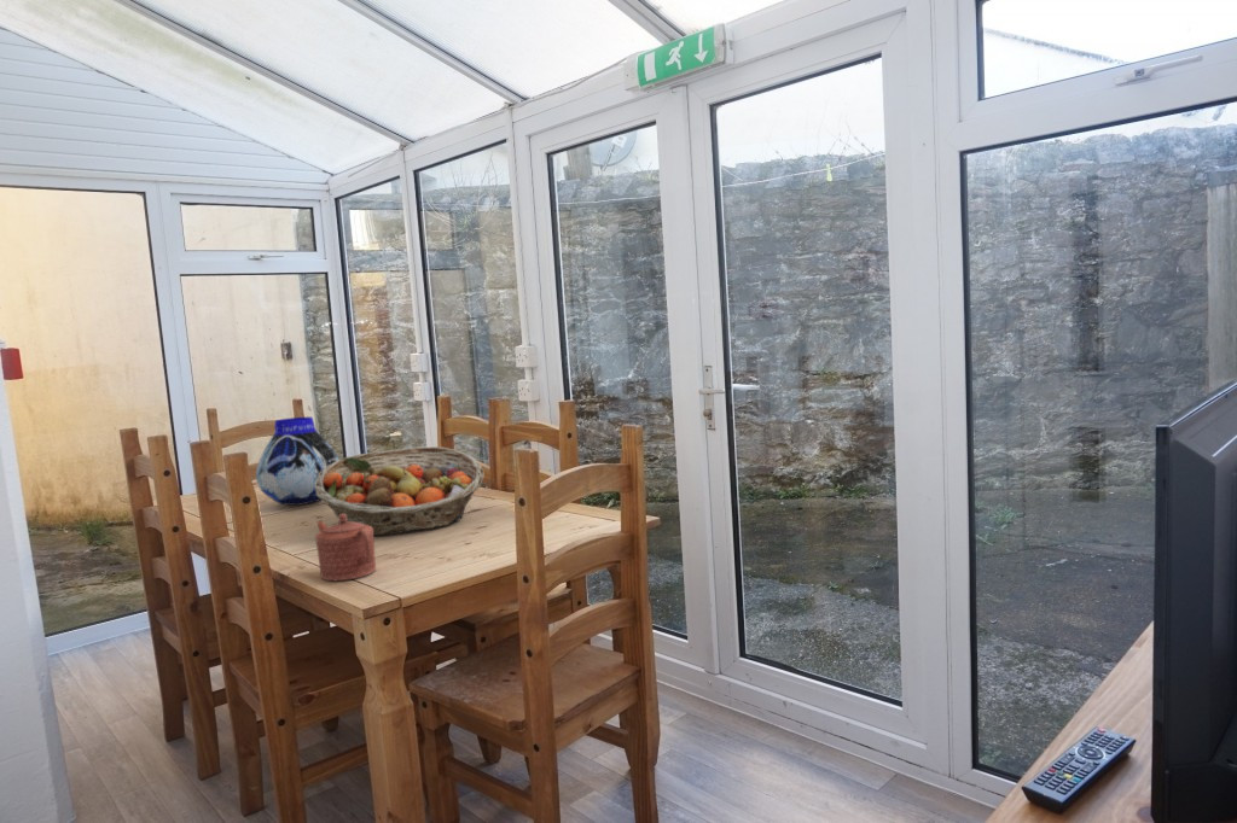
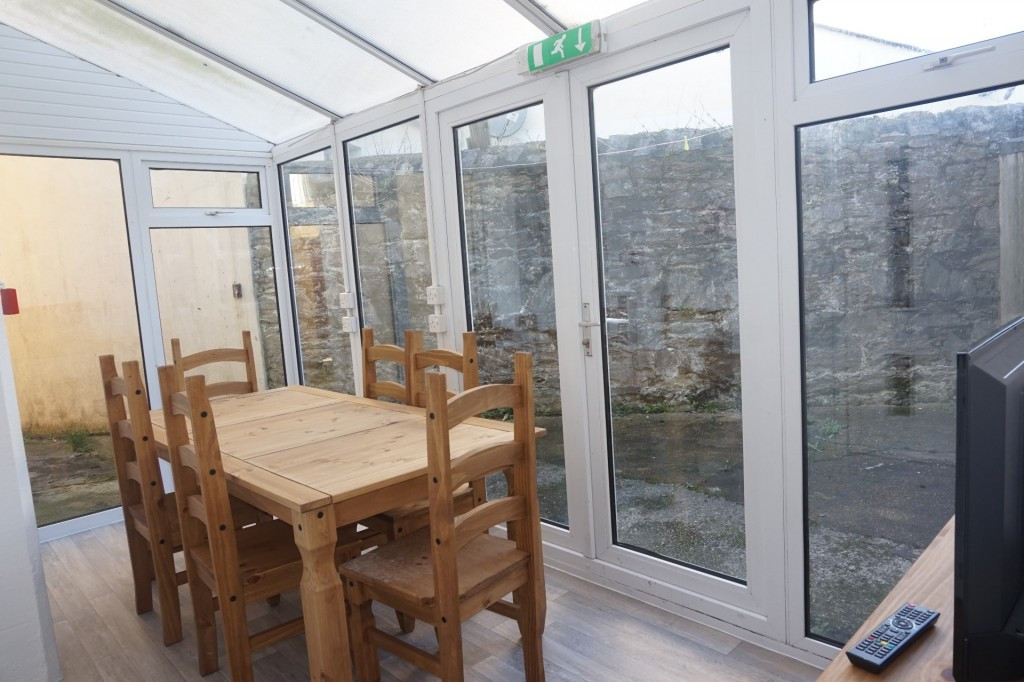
- vase [255,416,341,507]
- fruit basket [315,445,486,537]
- teapot [314,514,377,582]
